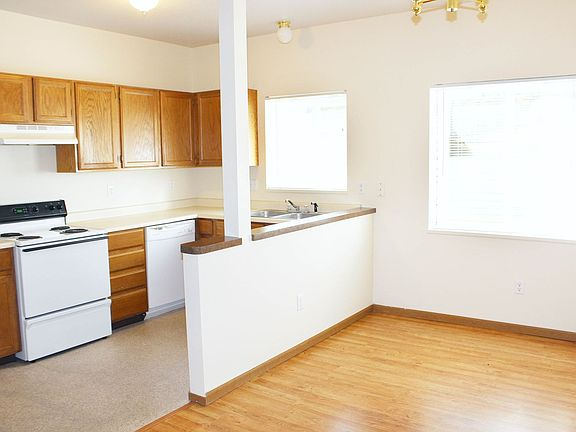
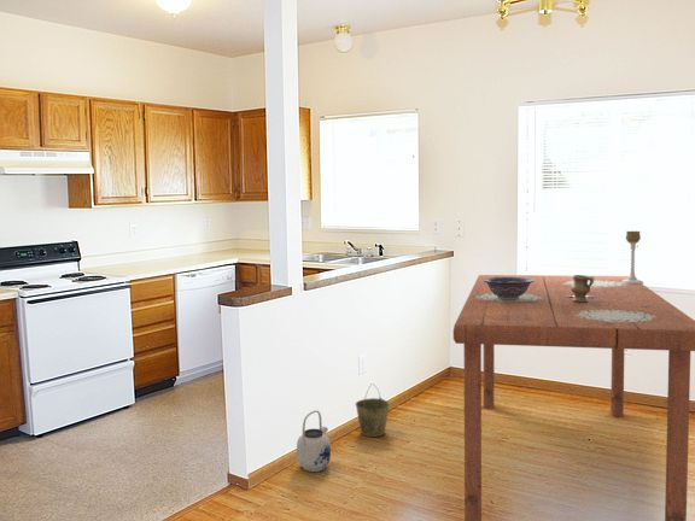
+ teapot [296,409,332,473]
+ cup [567,274,594,302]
+ table [452,274,695,521]
+ decorative bowl [483,277,535,300]
+ candle holder [621,230,646,285]
+ bucket [355,382,391,438]
